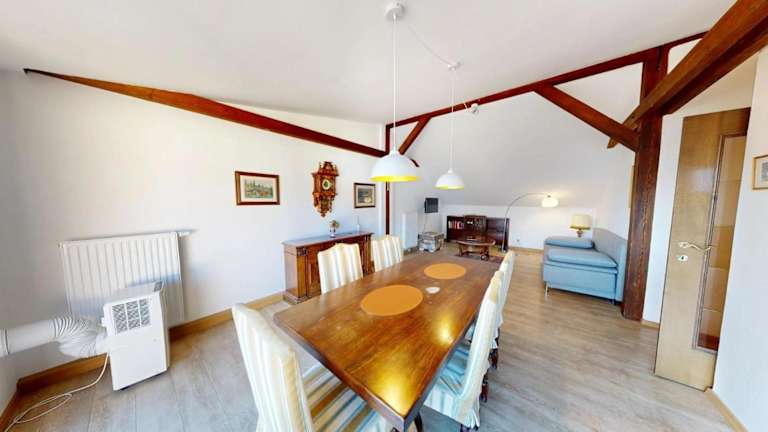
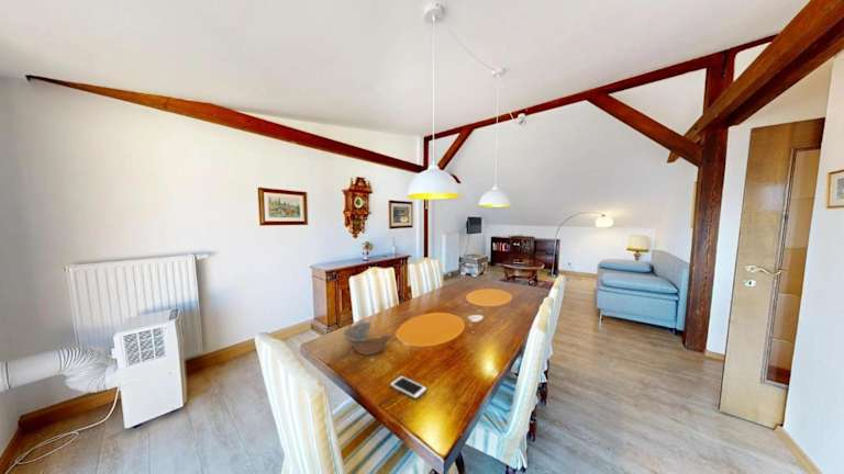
+ cell phone [389,374,429,400]
+ bowl [344,320,393,357]
